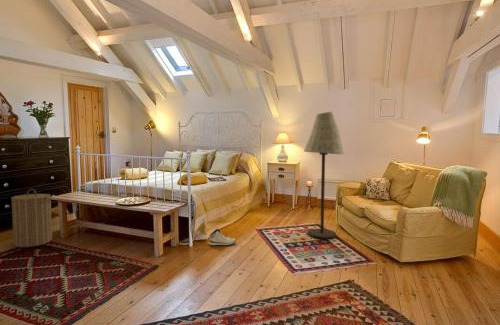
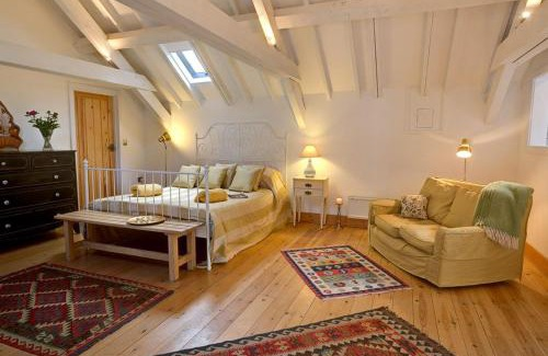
- floor lamp [303,111,345,240]
- laundry hamper [10,188,53,248]
- sneaker [208,228,237,247]
